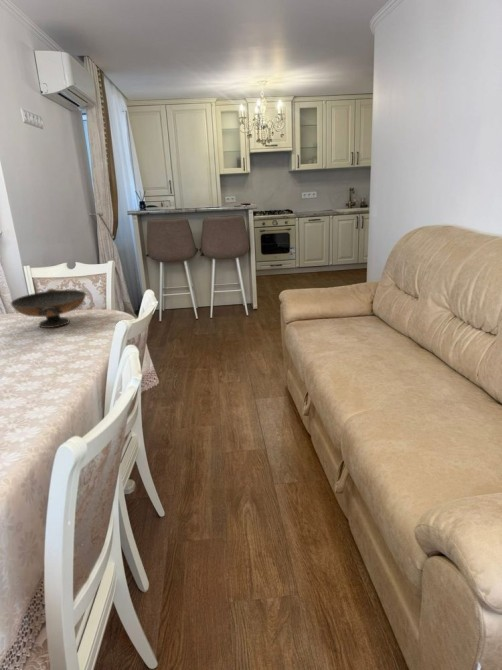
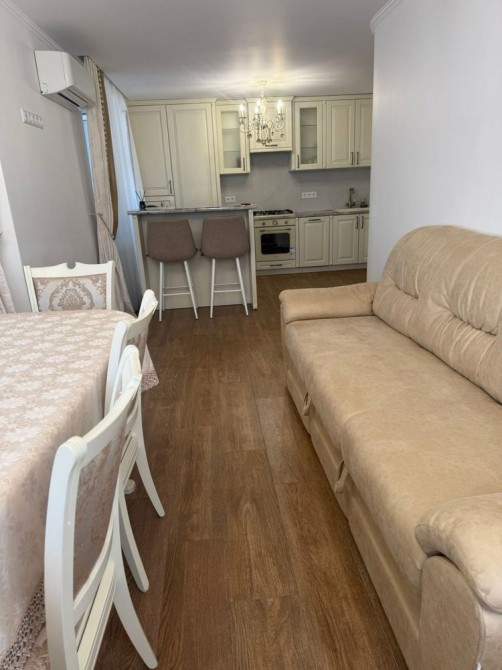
- decorative bowl [10,288,87,329]
